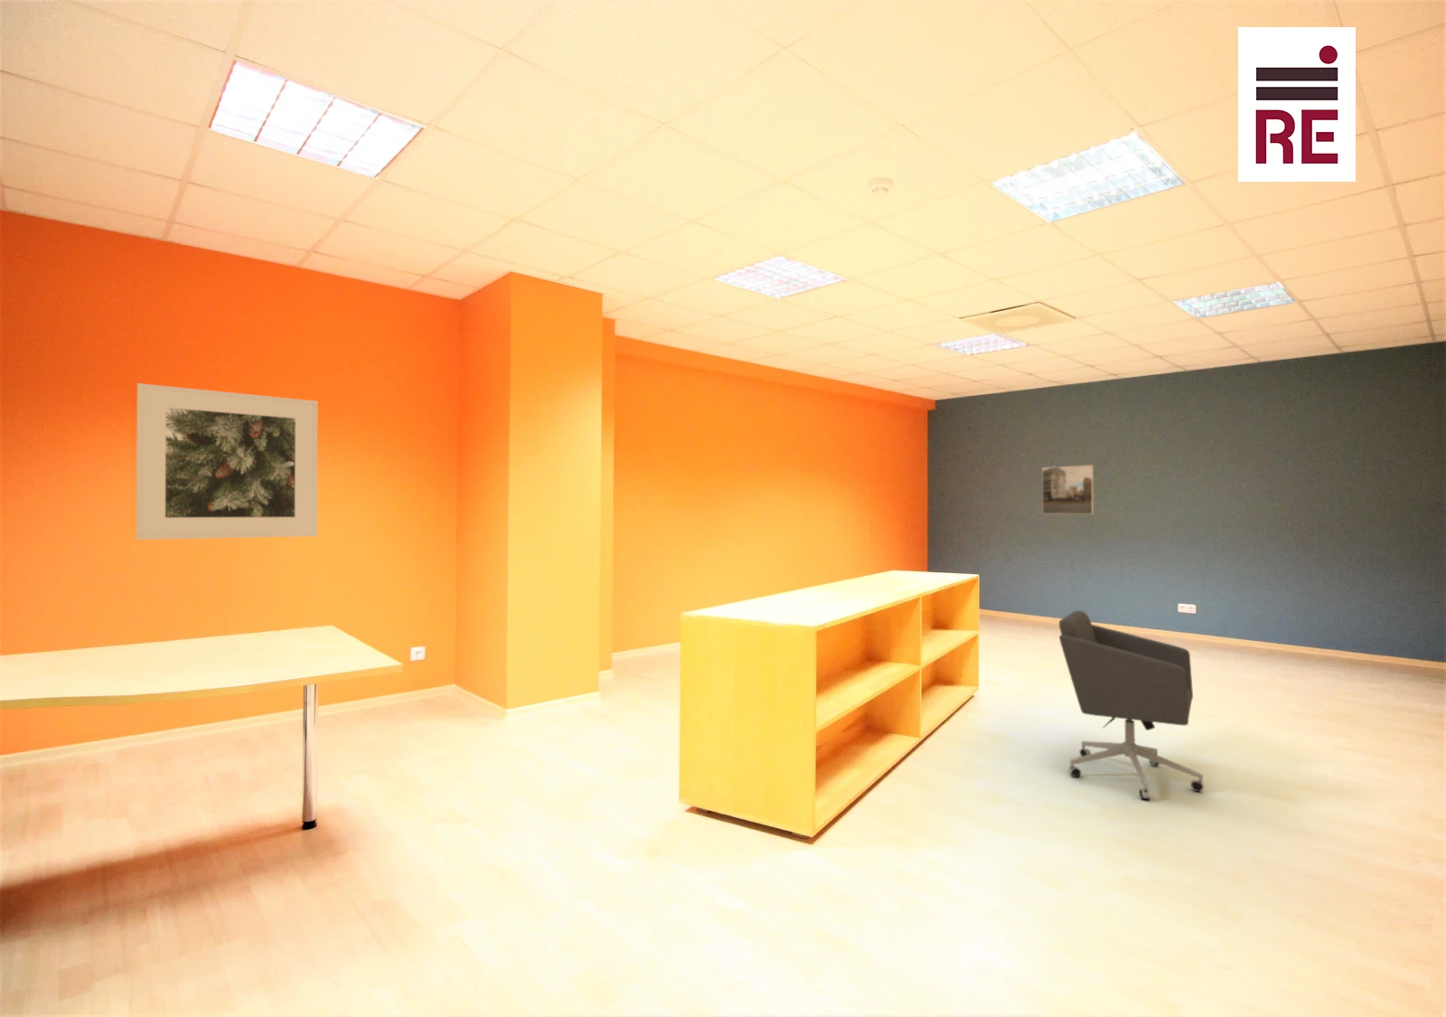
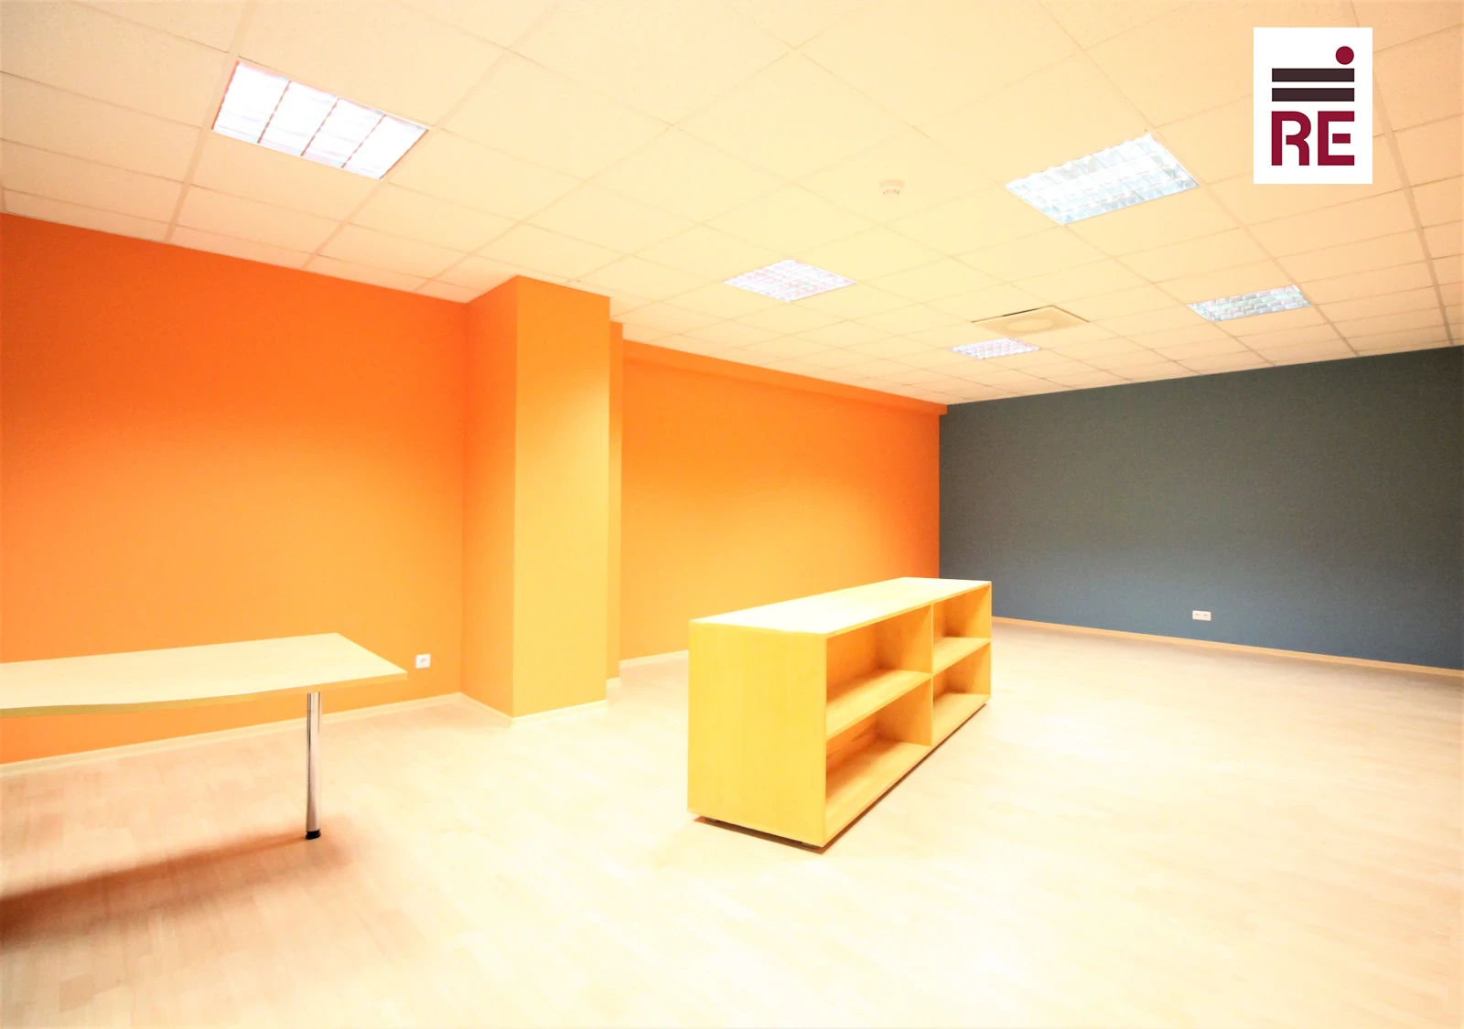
- office chair [1059,610,1205,801]
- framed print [135,382,319,540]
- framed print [1041,464,1095,515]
